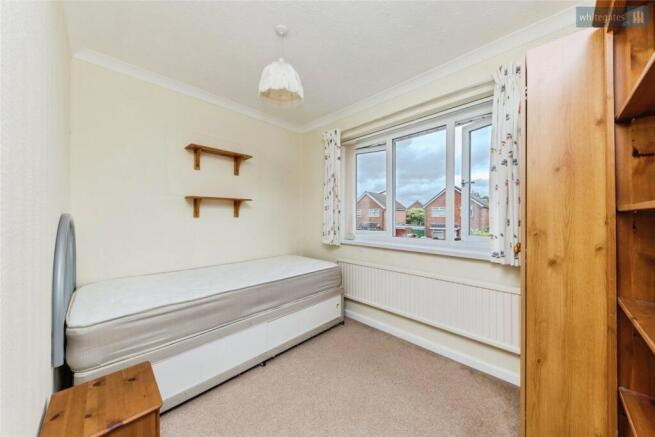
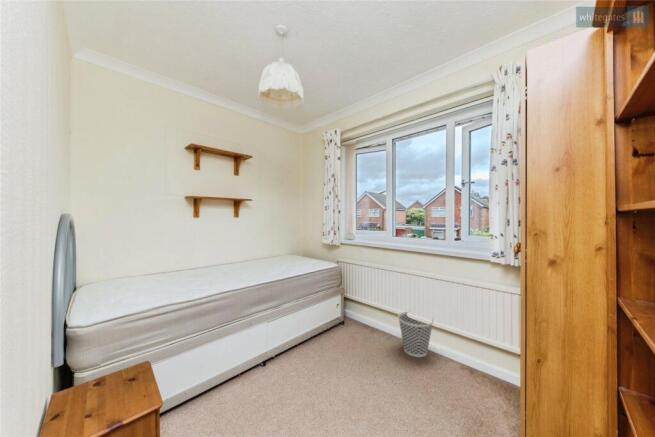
+ wastebasket [397,311,435,358]
